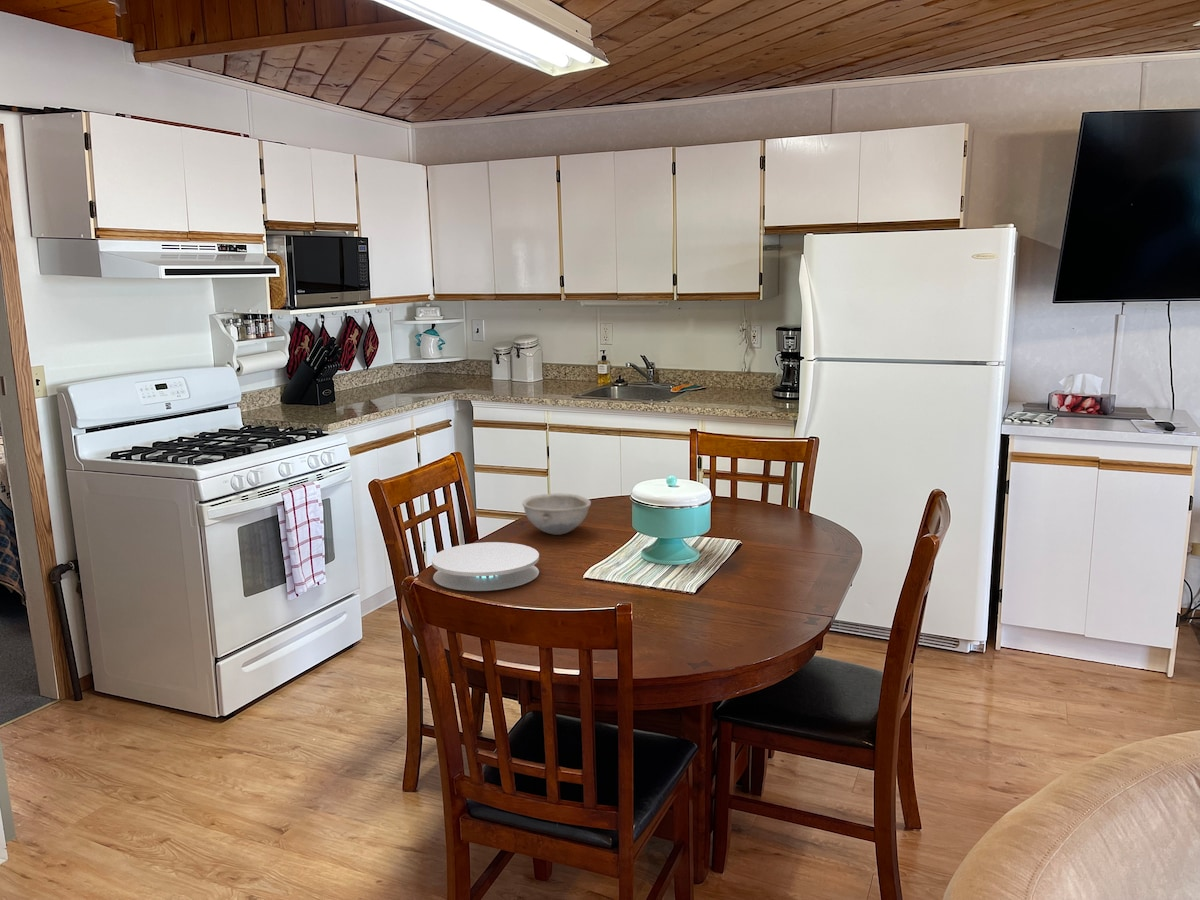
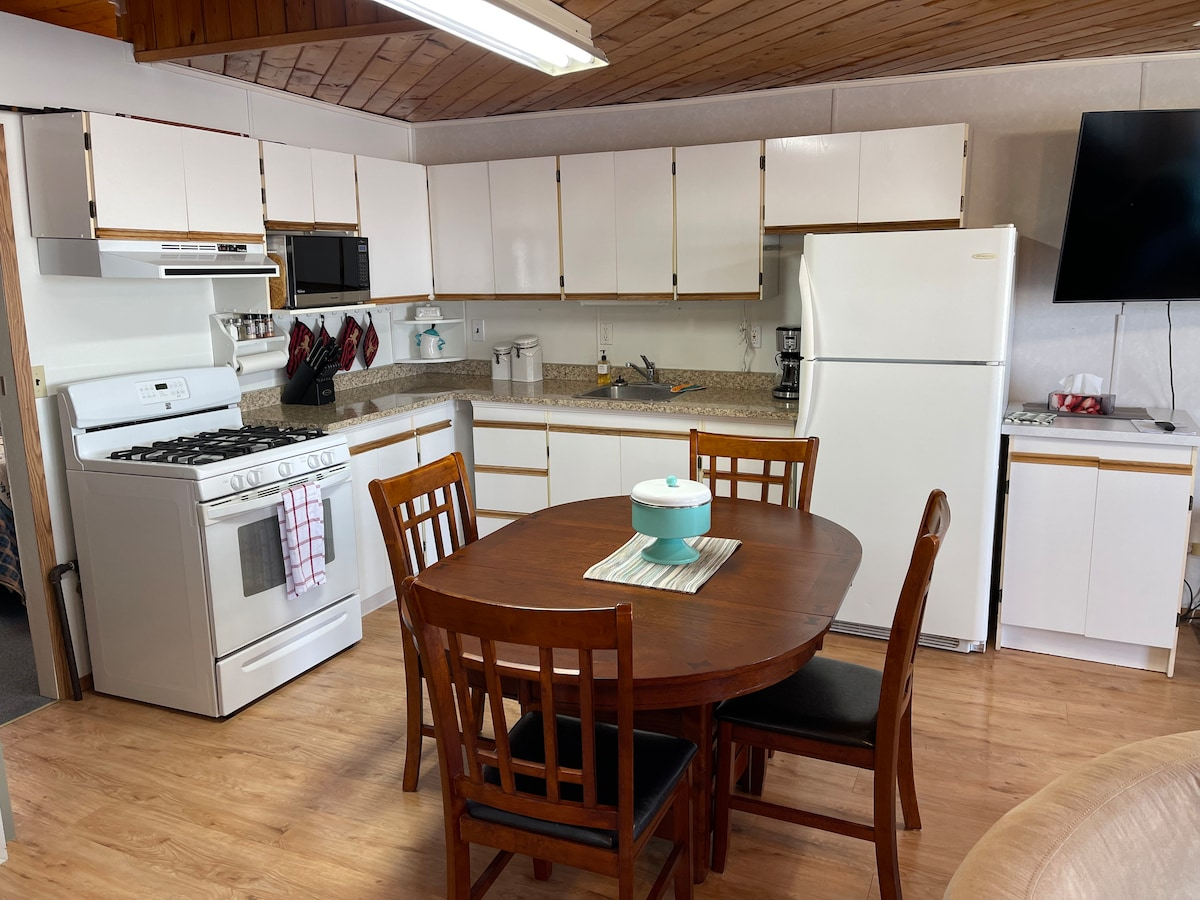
- bowl [521,492,592,536]
- plate [431,541,540,592]
